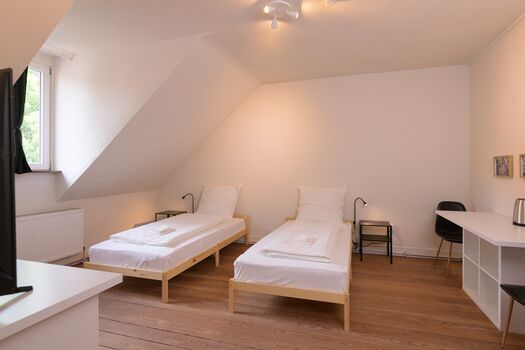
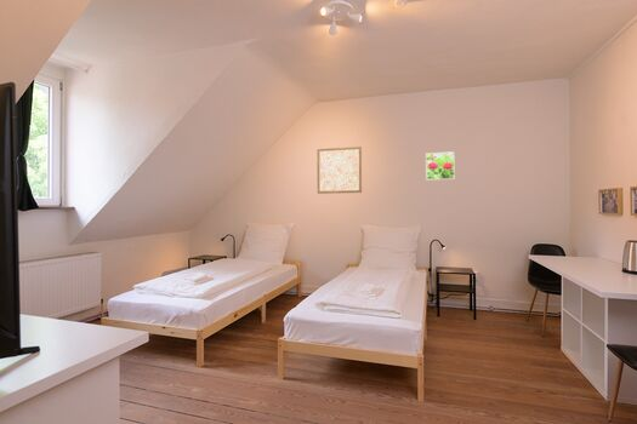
+ wall art [315,145,363,195]
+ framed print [425,150,455,181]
